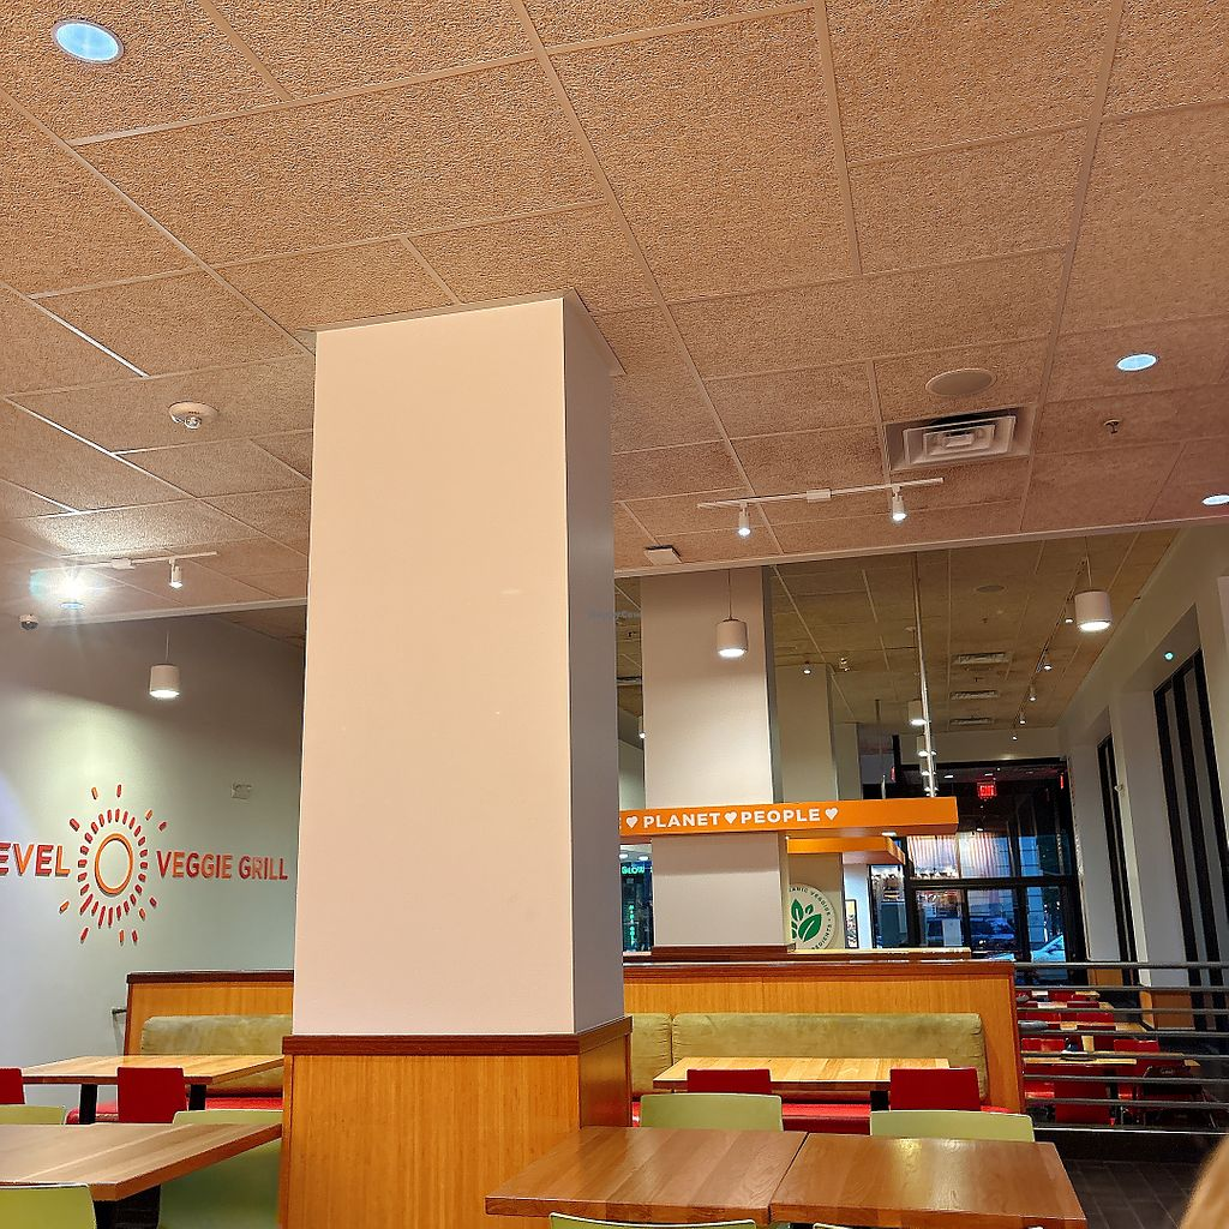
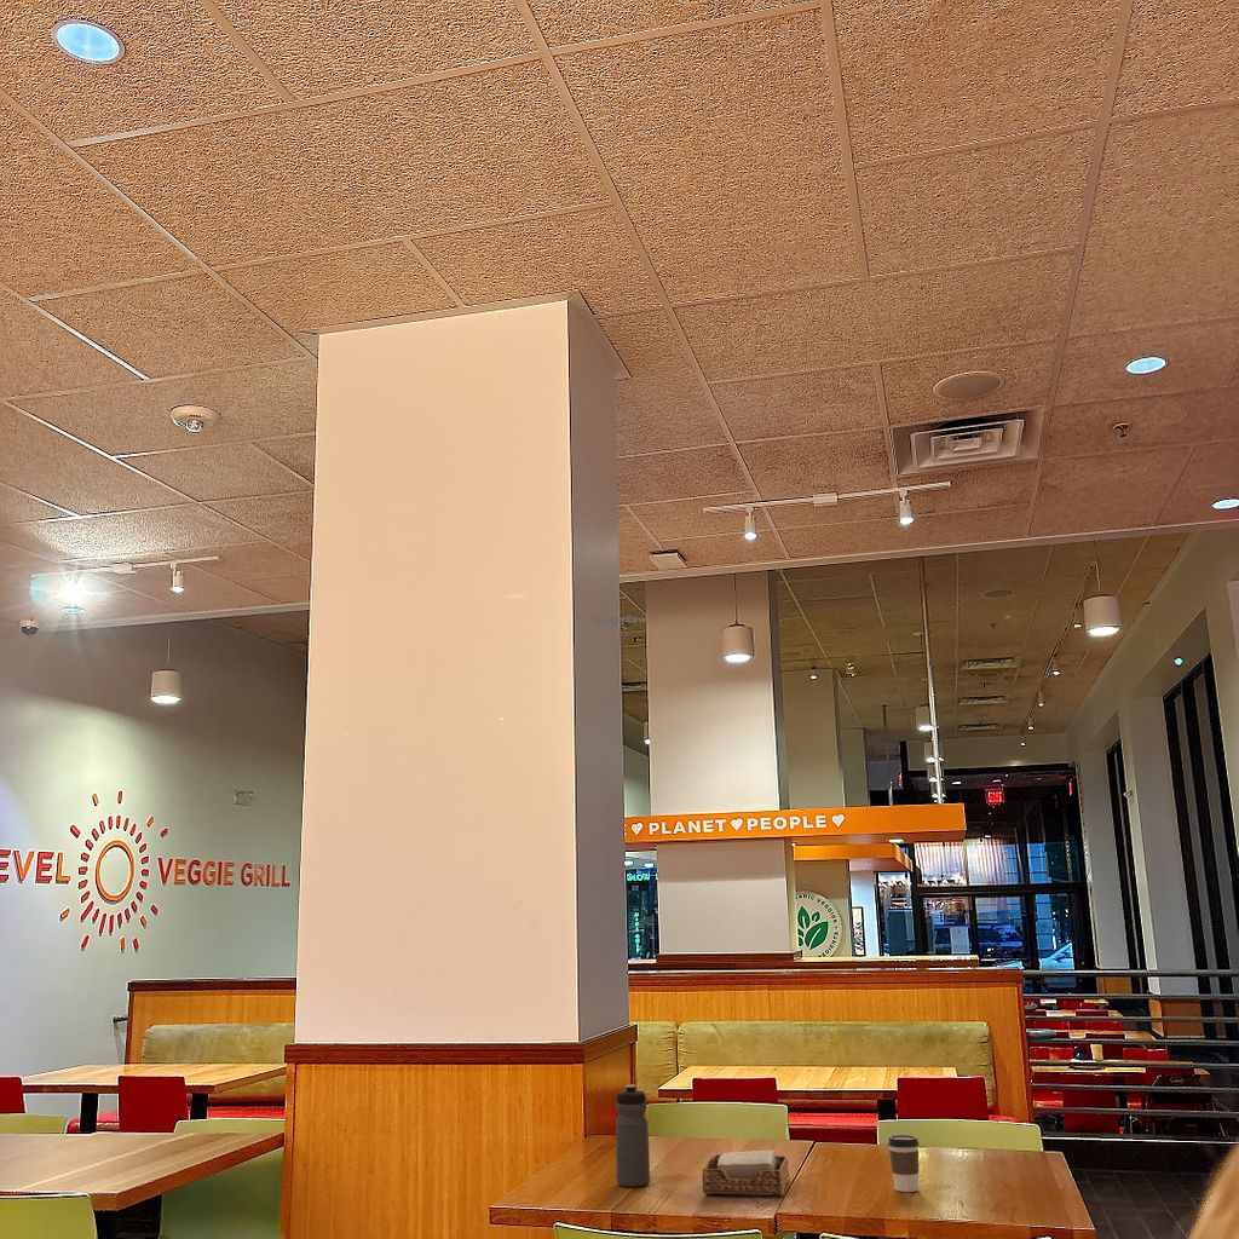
+ water bottle [615,1083,651,1188]
+ napkin holder [702,1148,790,1197]
+ coffee cup [887,1134,921,1193]
